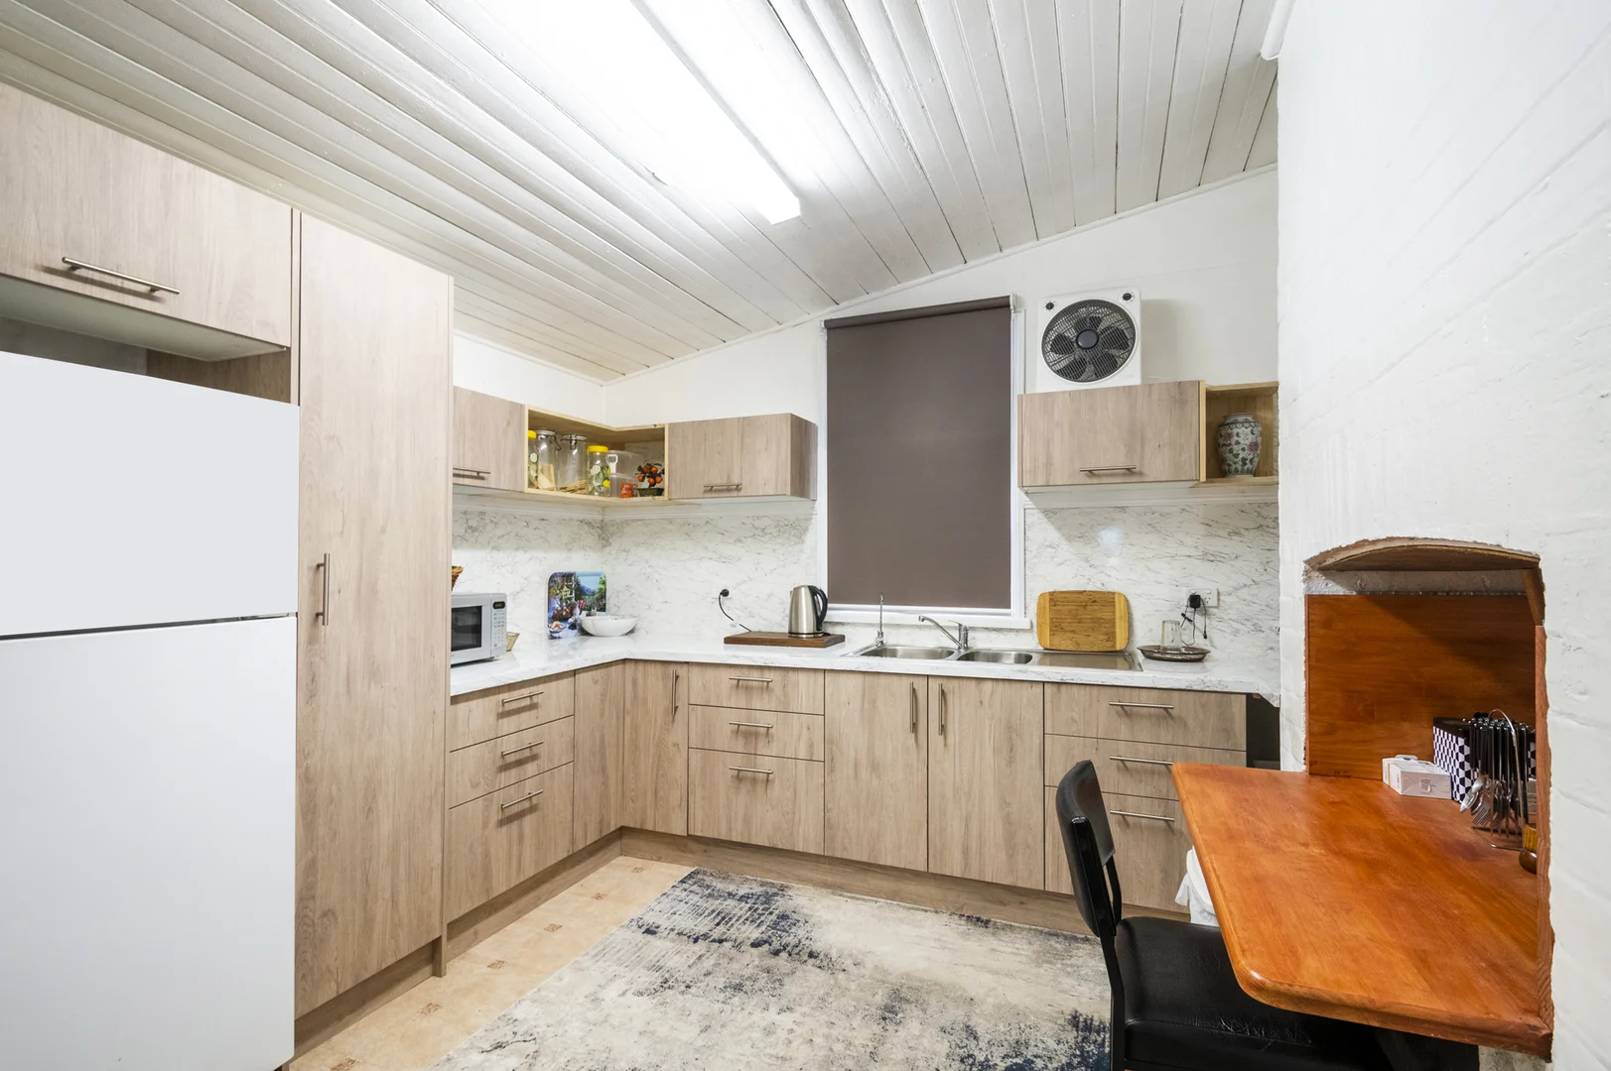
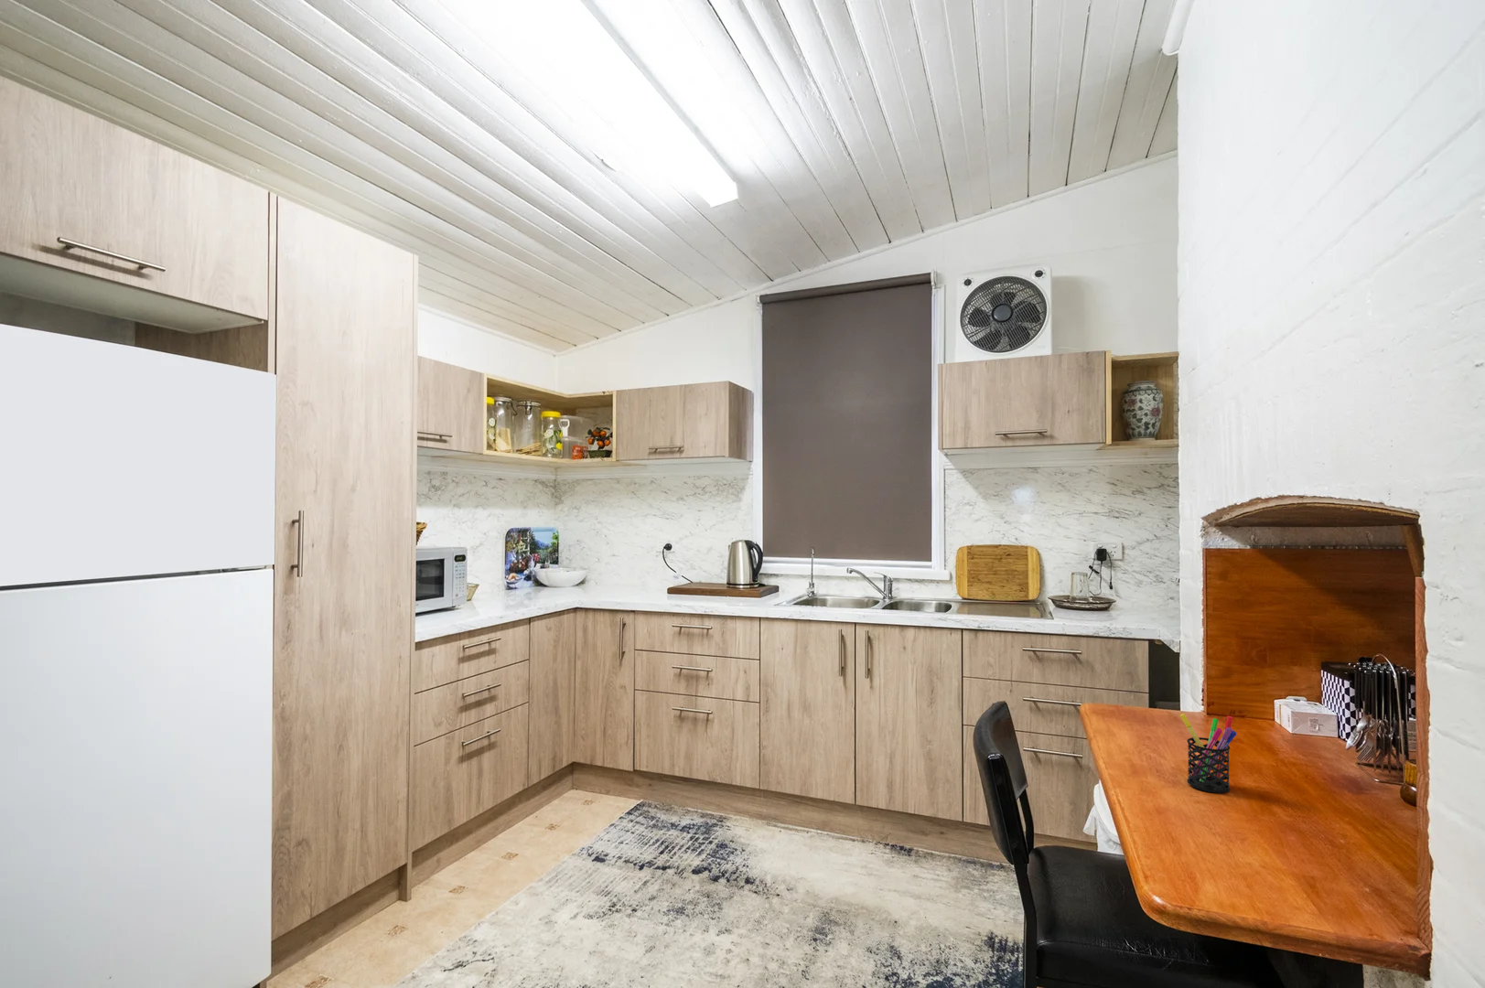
+ pen holder [1180,712,1237,794]
